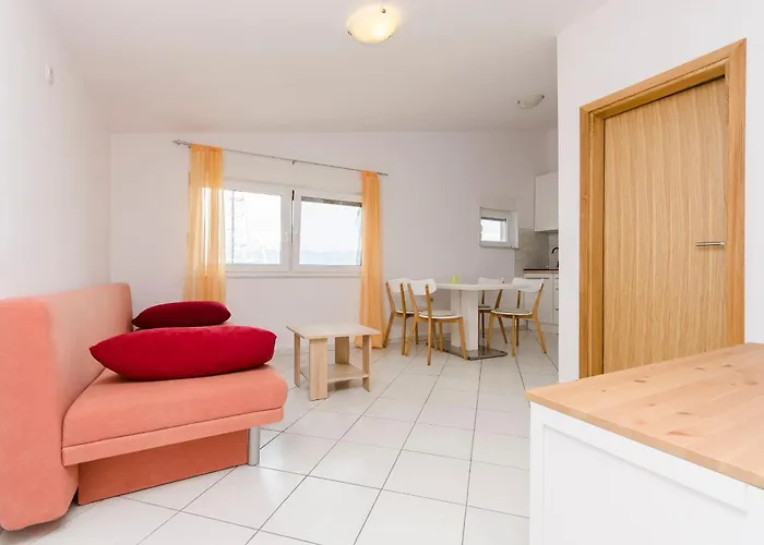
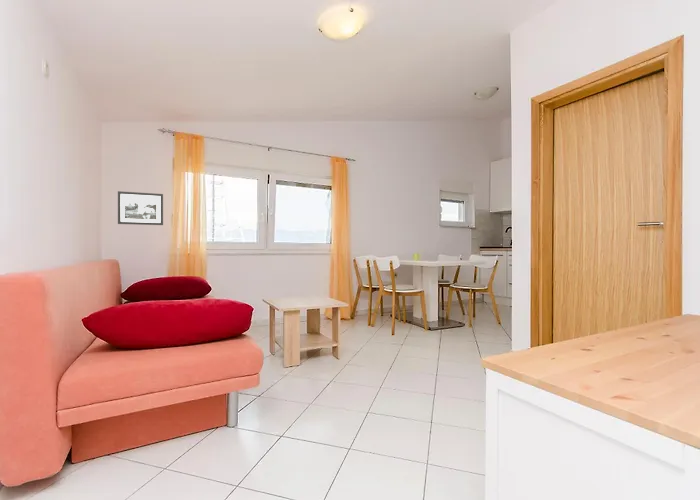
+ picture frame [117,190,164,226]
